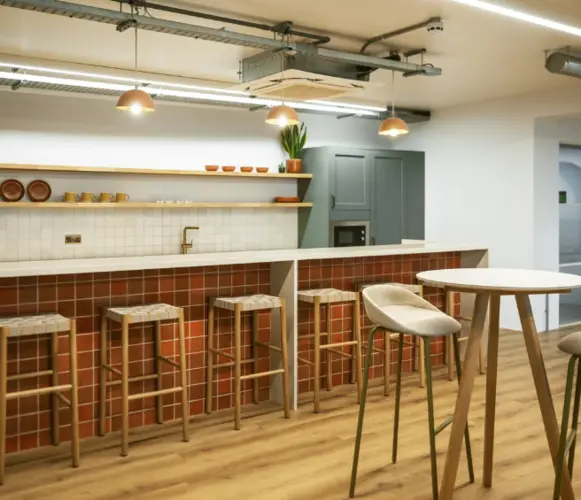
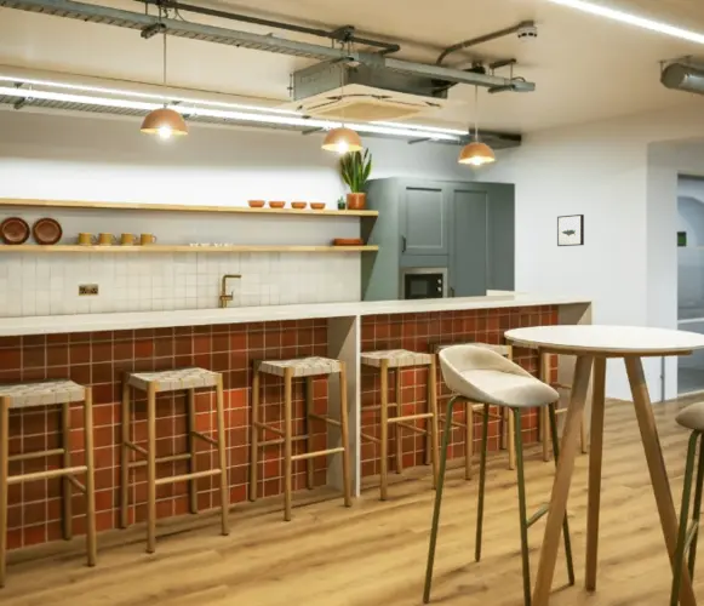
+ wall art [556,213,585,247]
